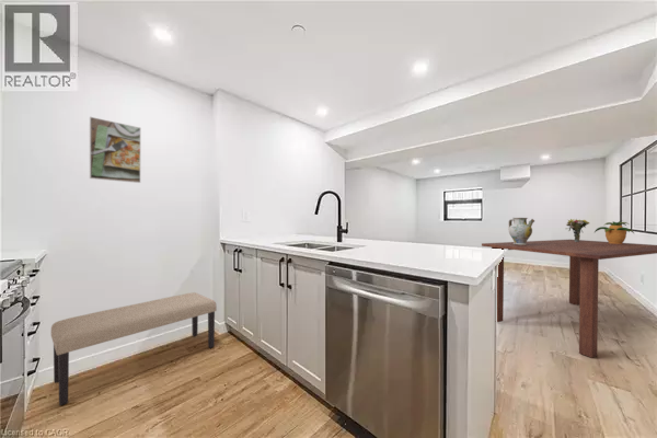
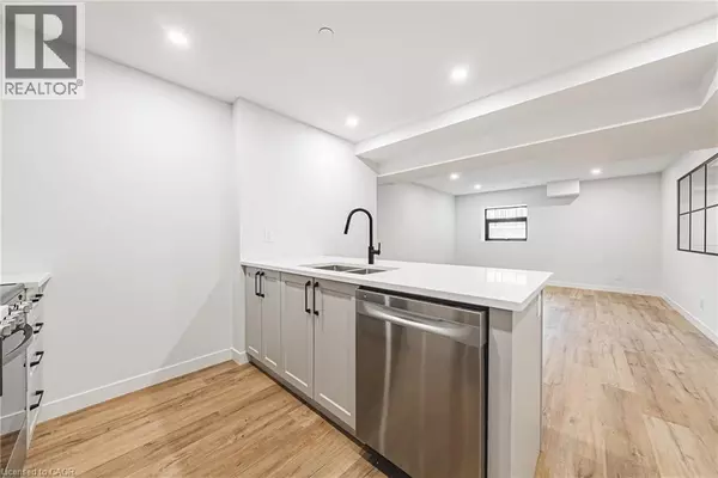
- ceramic jug [507,217,535,245]
- potted plant [593,219,635,244]
- bouquet [565,218,590,242]
- dining table [481,239,657,359]
- bench [50,291,218,406]
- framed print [89,116,141,184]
